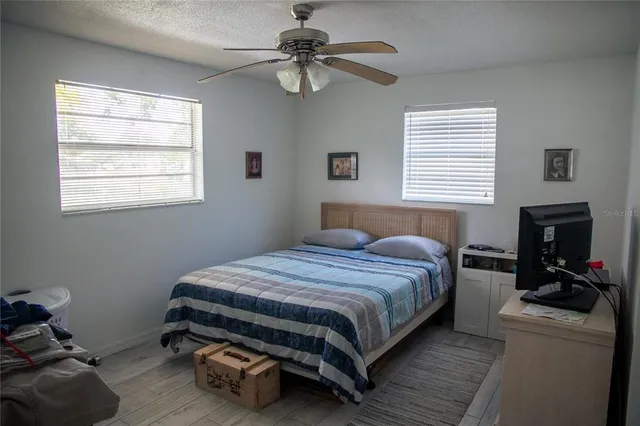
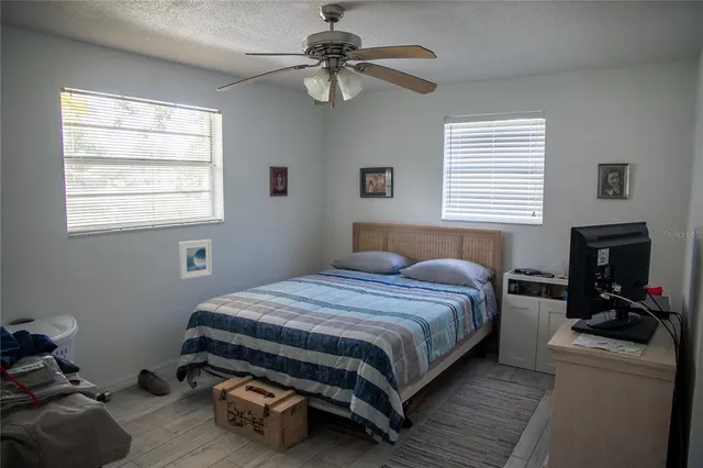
+ shoe [136,368,171,395]
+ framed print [178,238,213,280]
